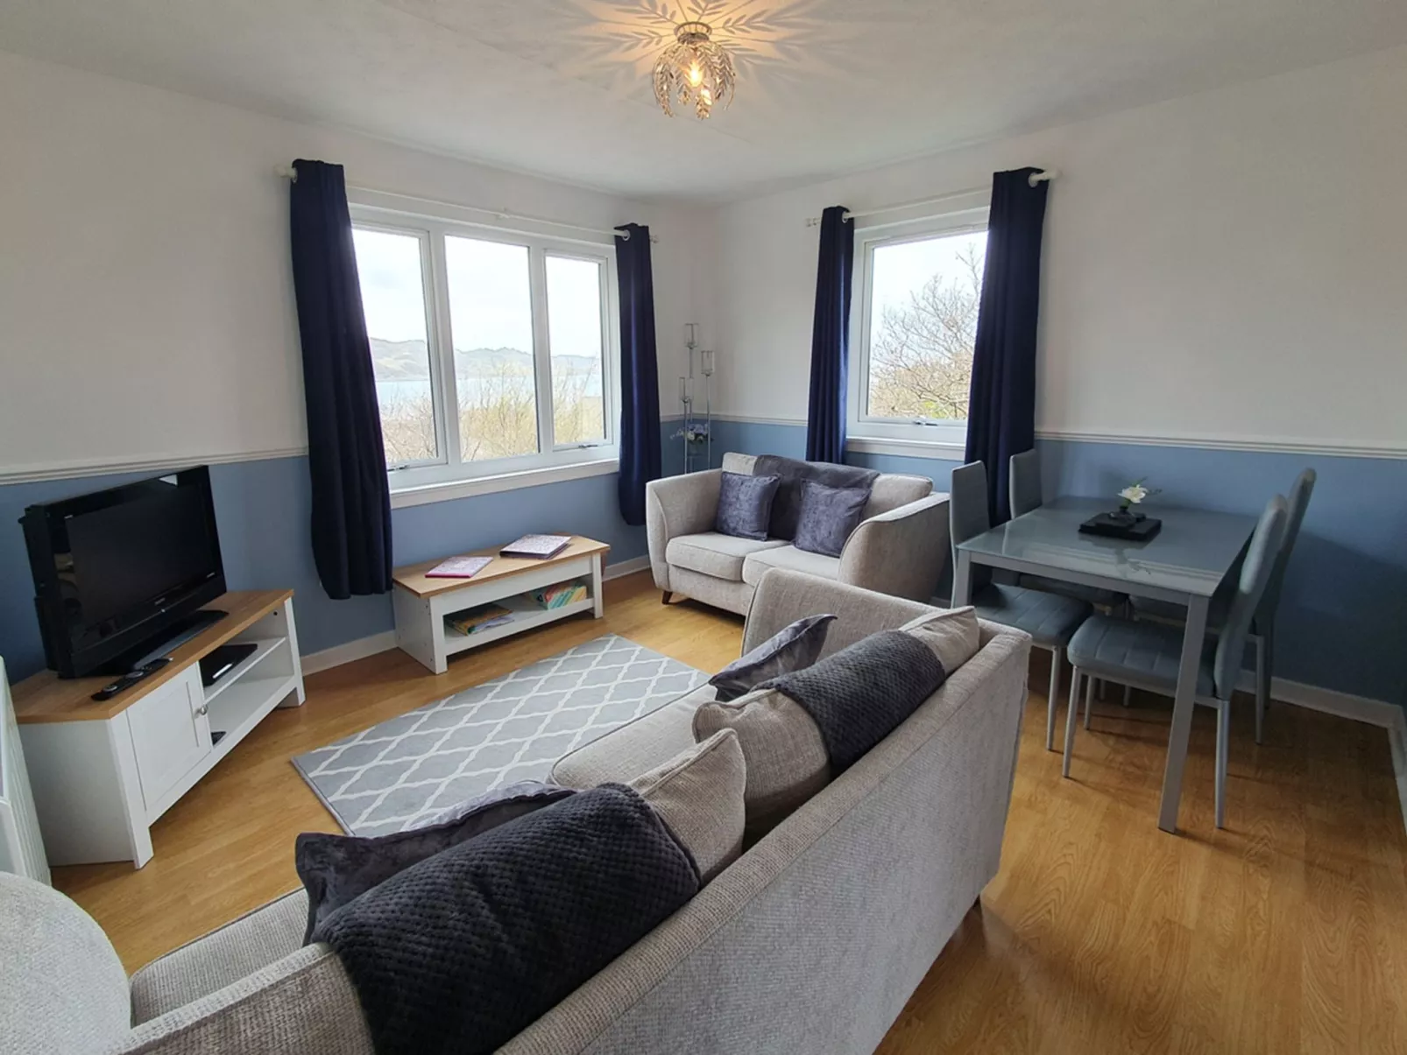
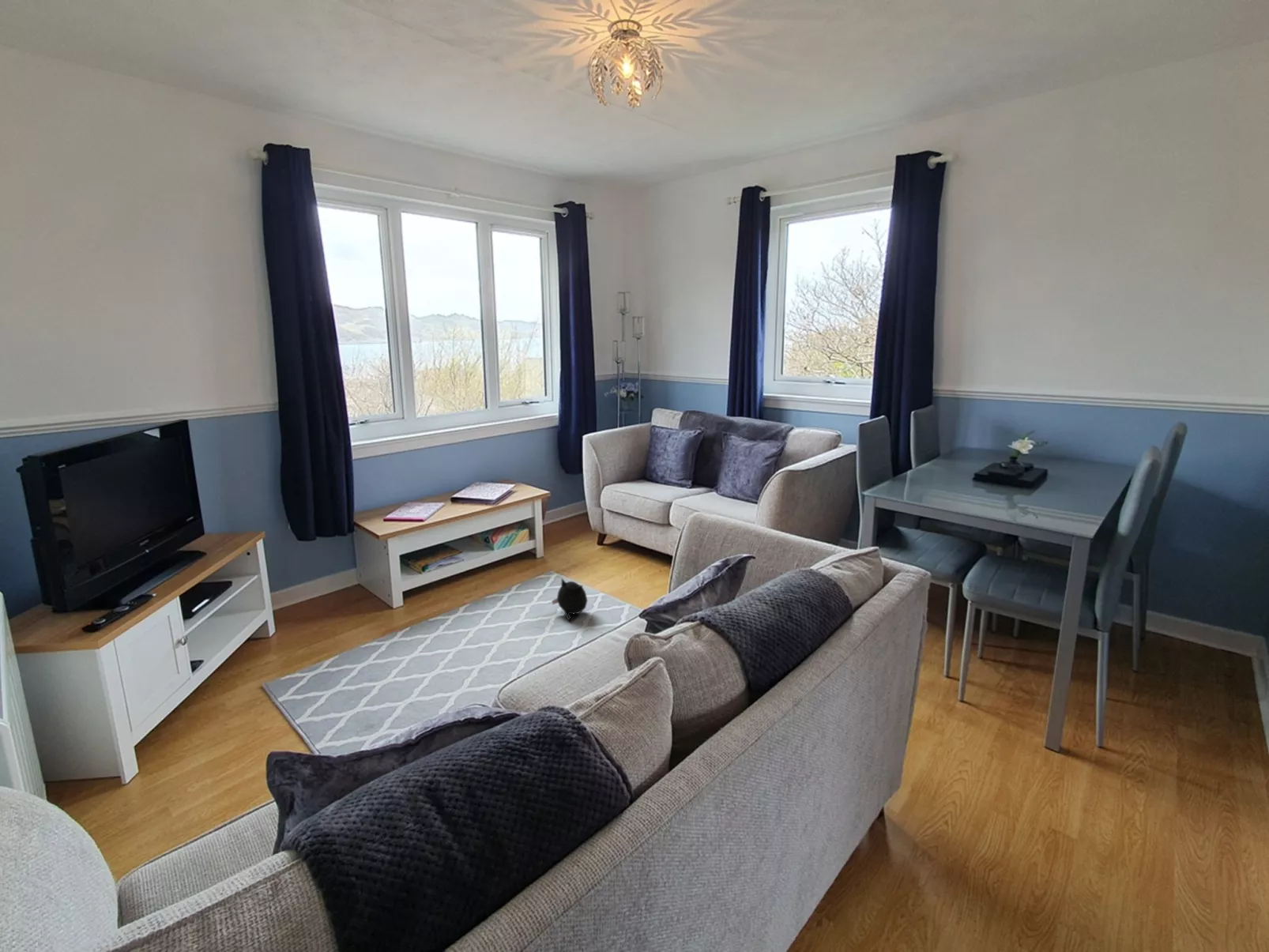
+ plush toy [551,578,589,622]
